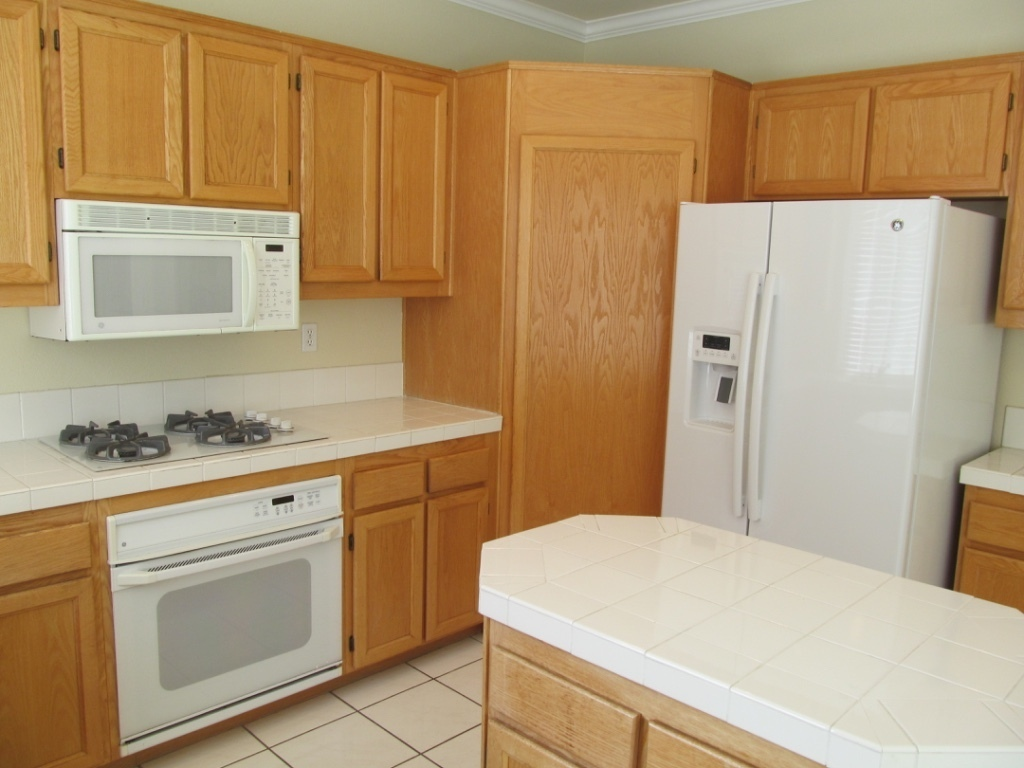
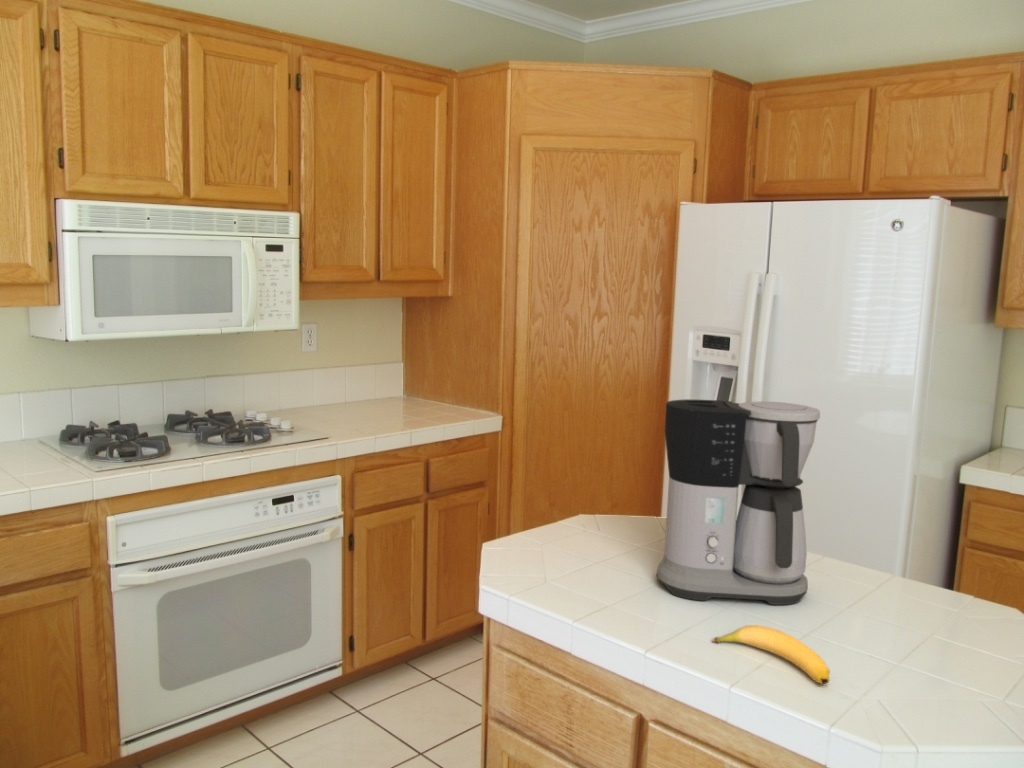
+ banana [712,624,831,685]
+ coffee maker [656,398,821,606]
